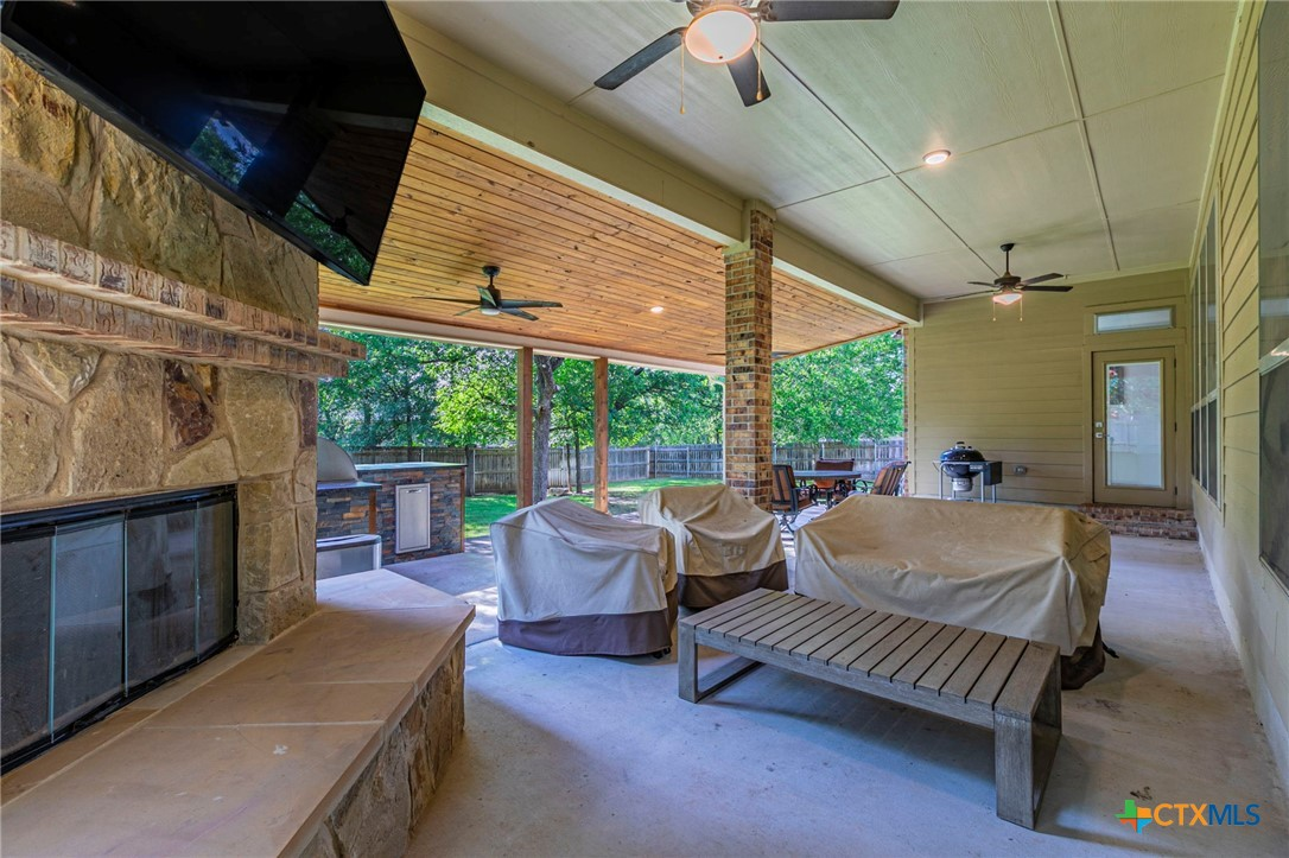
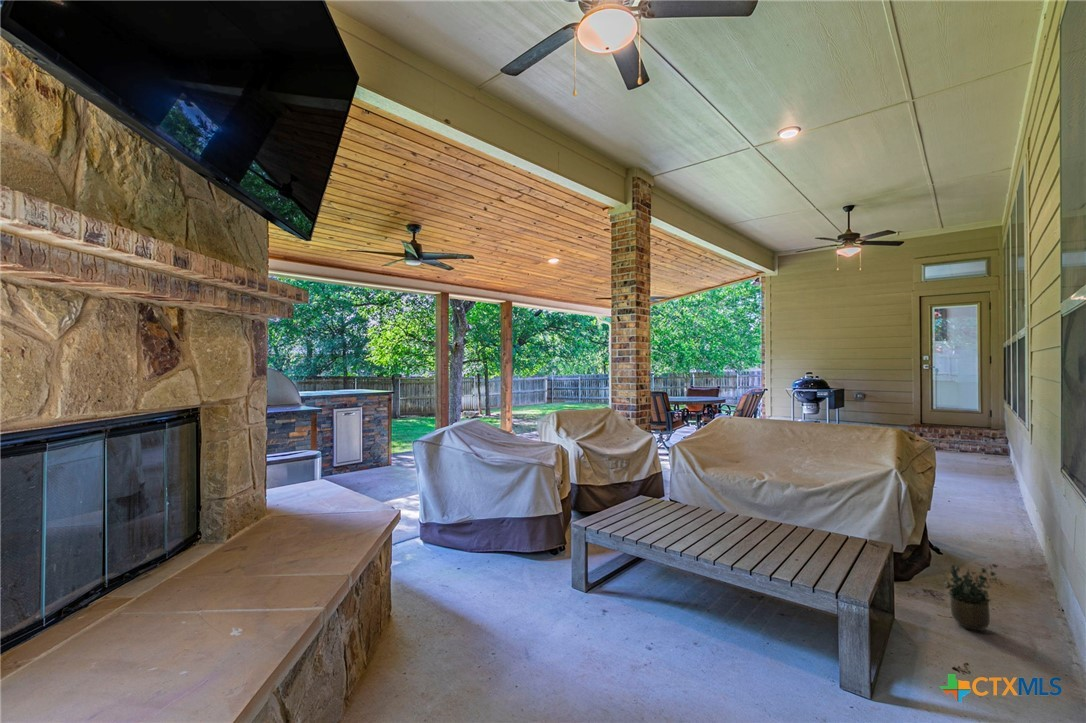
+ potted plant [942,563,999,632]
